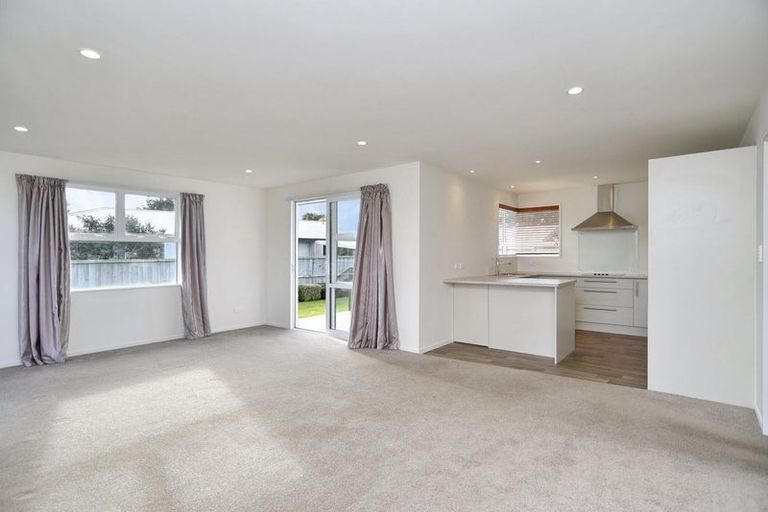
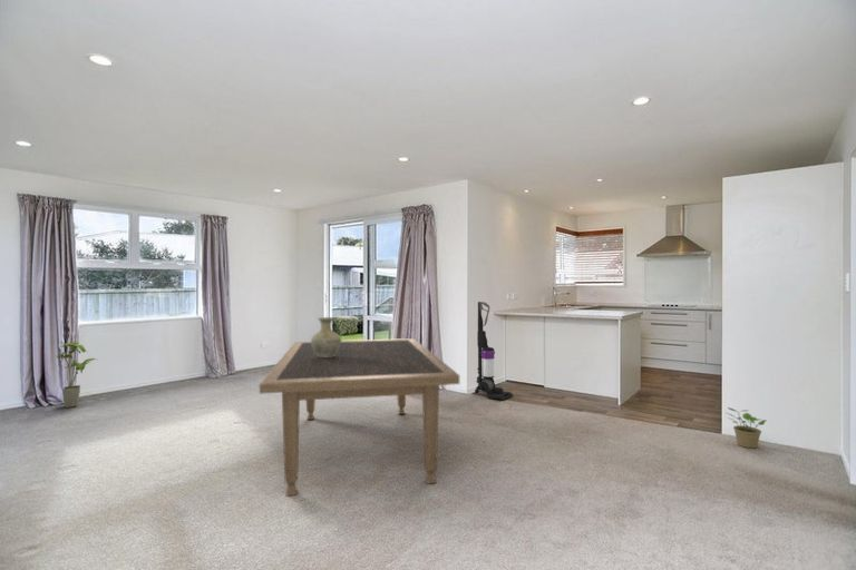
+ vase [310,316,342,357]
+ vacuum cleaner [474,301,514,402]
+ potted plant [723,406,768,449]
+ dining table [259,337,460,498]
+ house plant [55,341,97,409]
